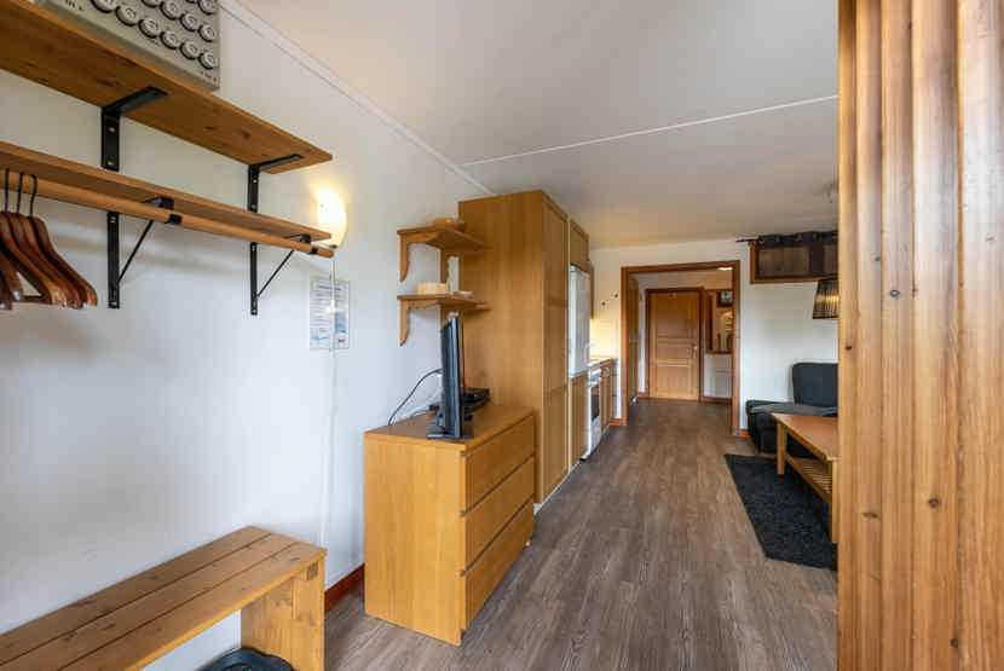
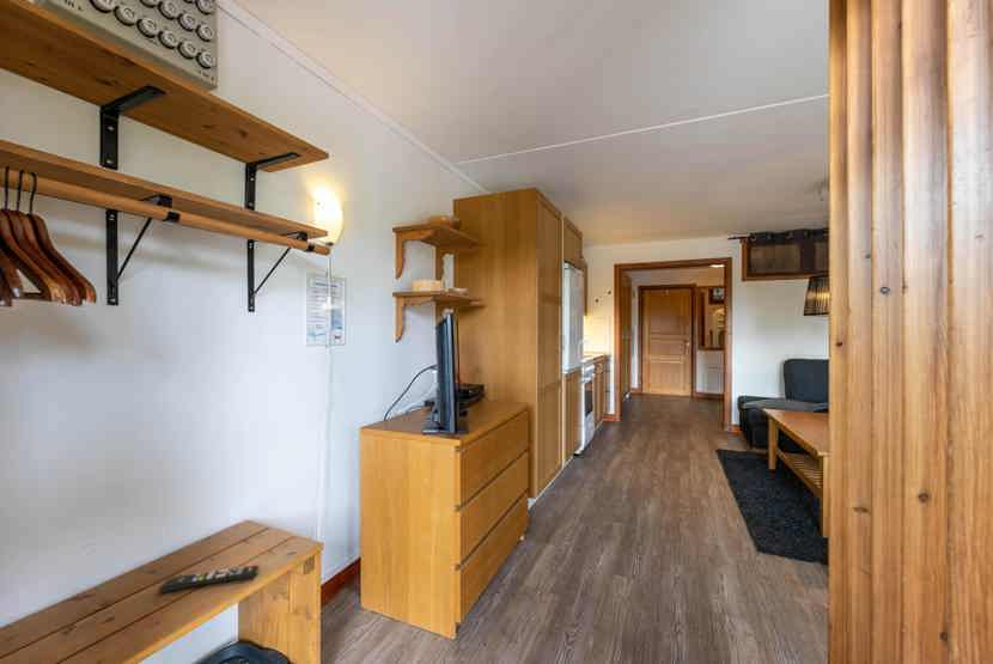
+ remote control [158,564,260,595]
